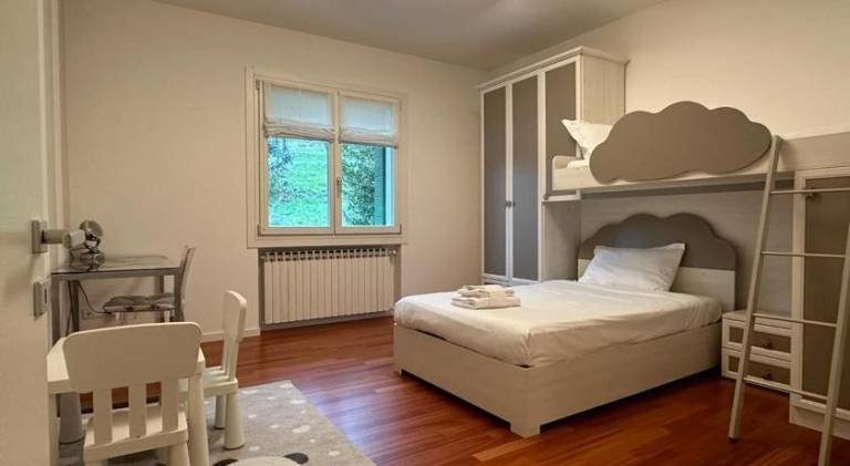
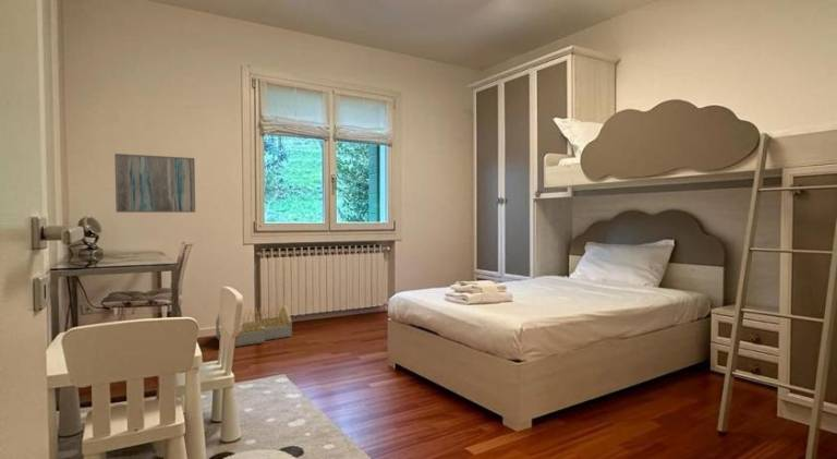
+ architectural model [215,304,293,348]
+ wall art [113,153,196,214]
